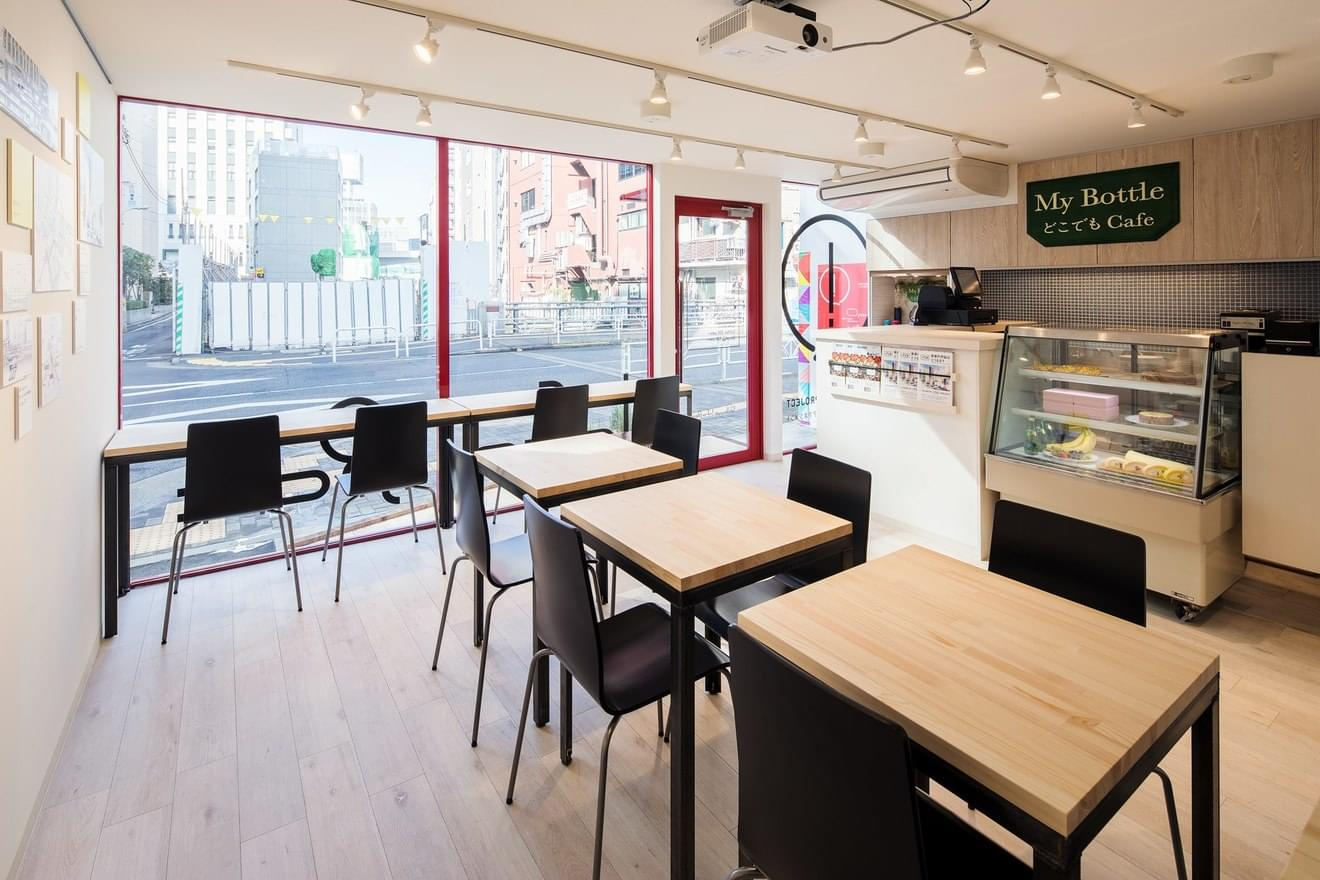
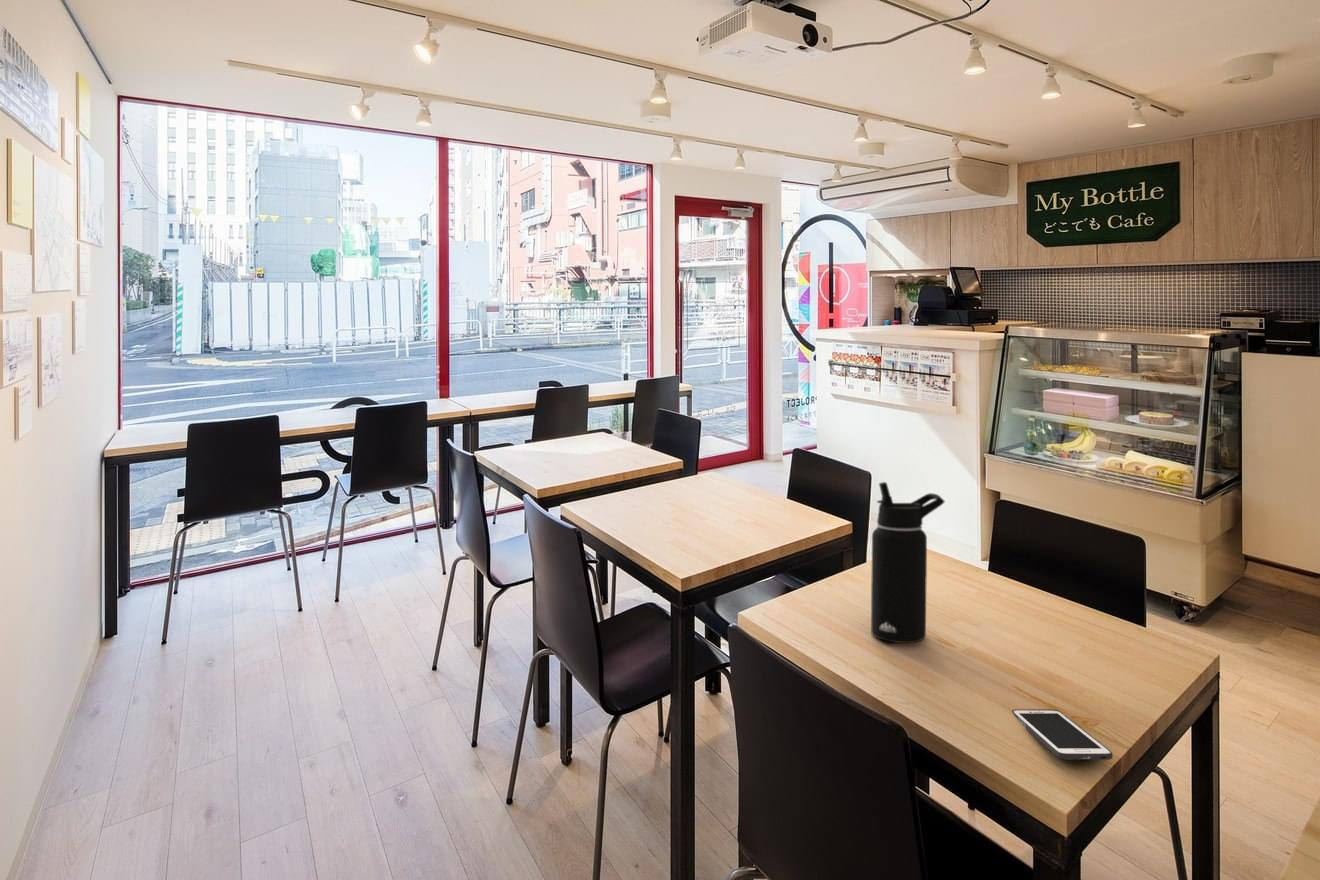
+ cell phone [1011,708,1113,761]
+ water bottle [870,481,946,644]
